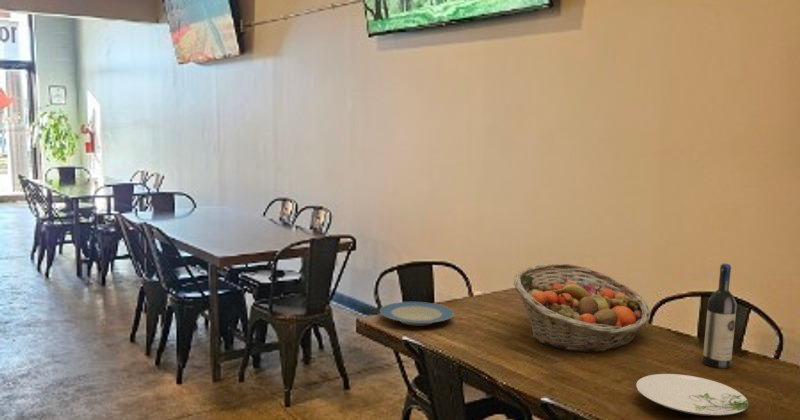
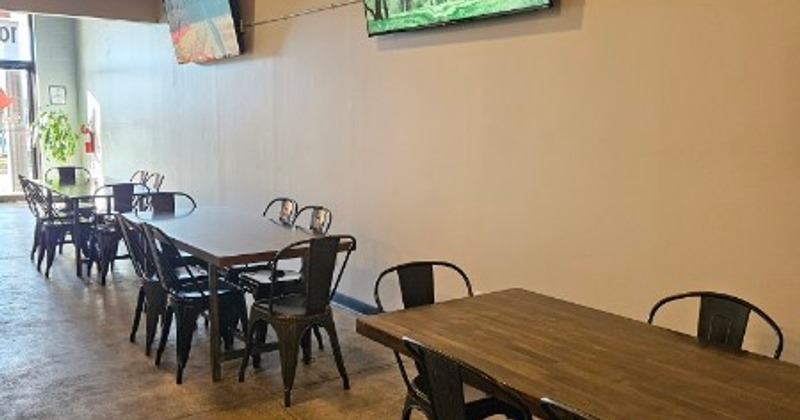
- plate [379,301,455,326]
- fruit basket [513,263,651,353]
- plate [635,373,750,417]
- wine bottle [702,263,738,369]
